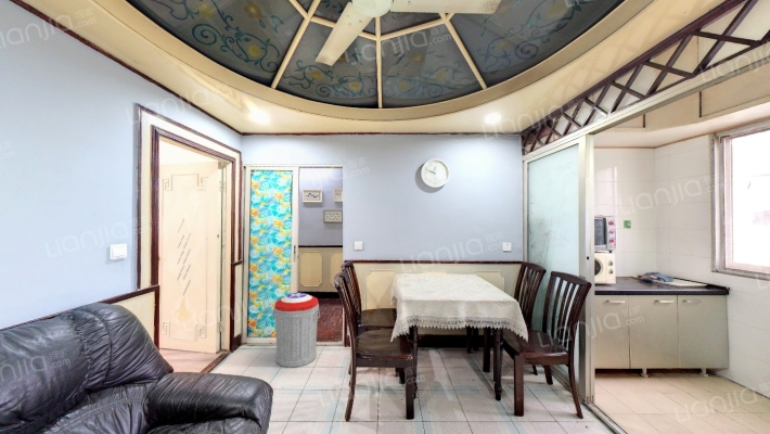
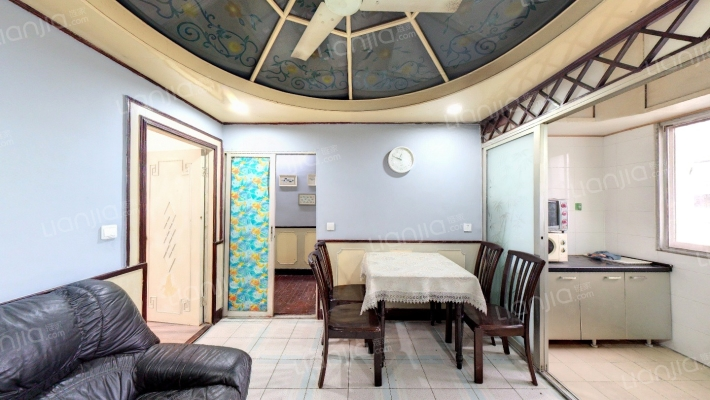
- trash can [272,292,321,369]
